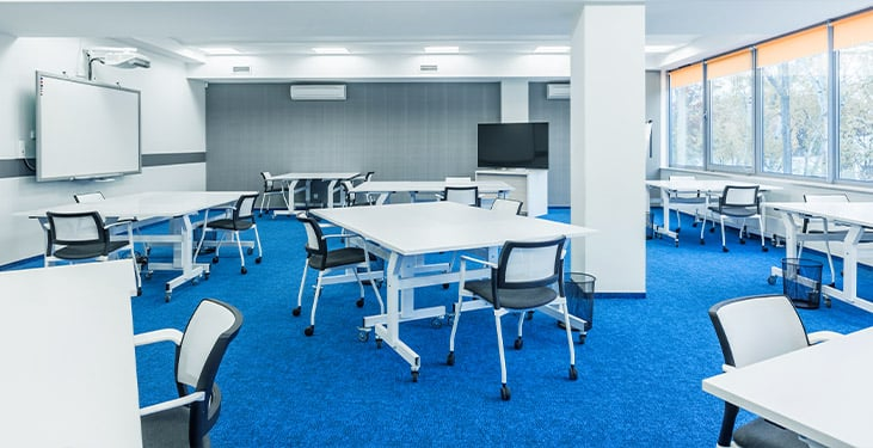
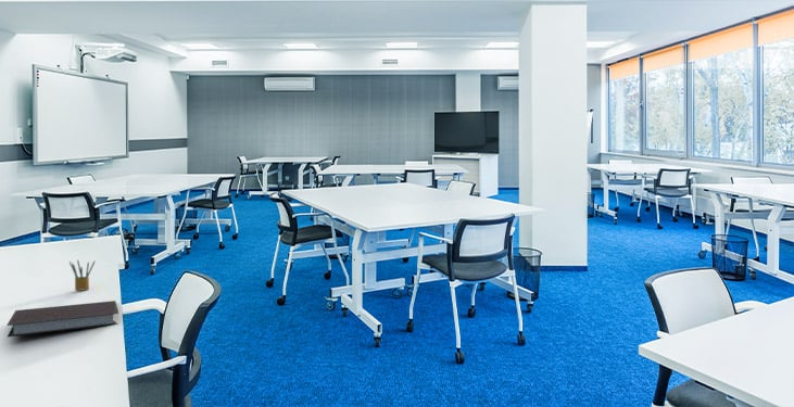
+ notebook [5,300,119,338]
+ pencil box [68,258,97,292]
